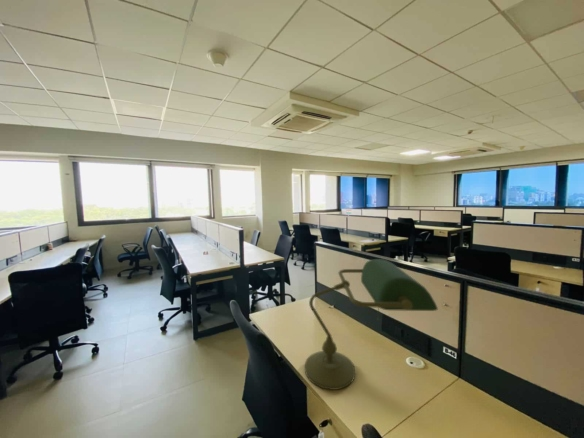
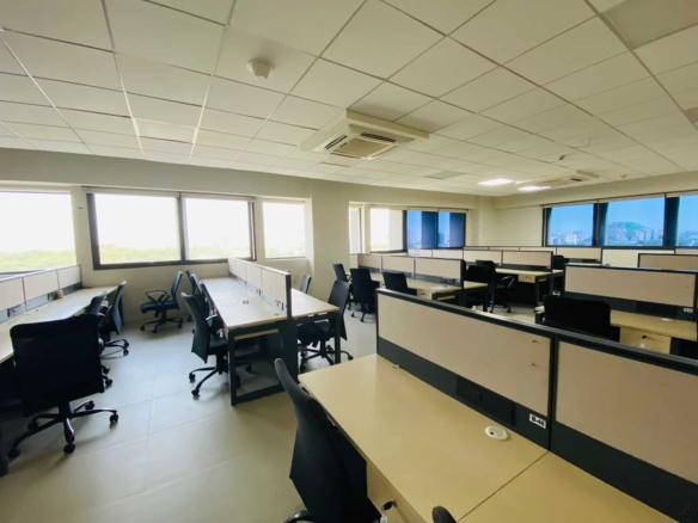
- desk lamp [304,258,439,391]
